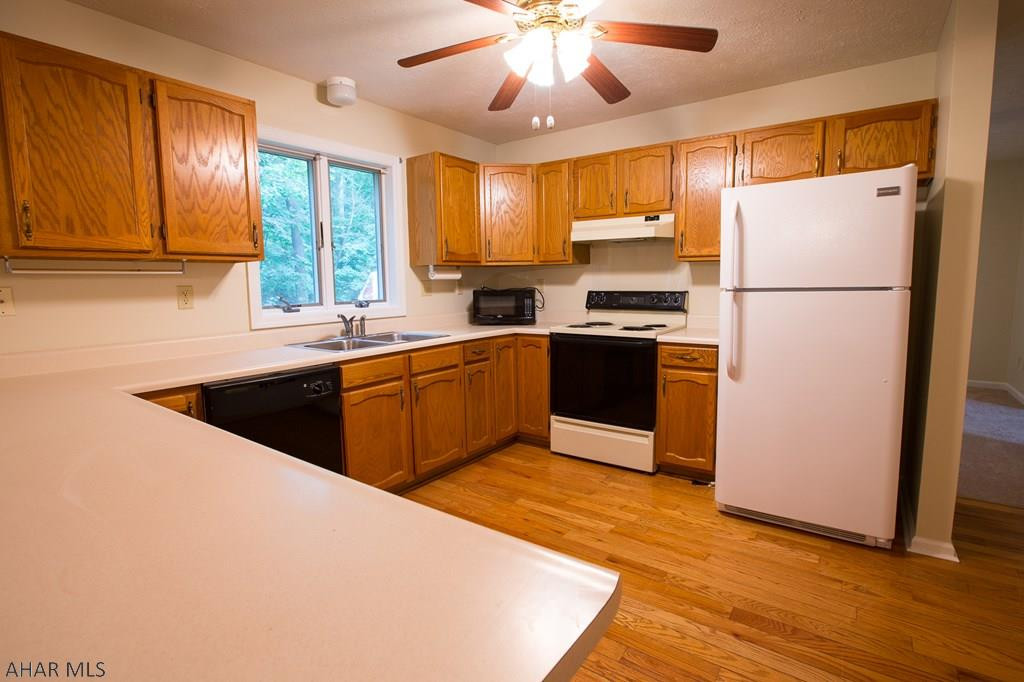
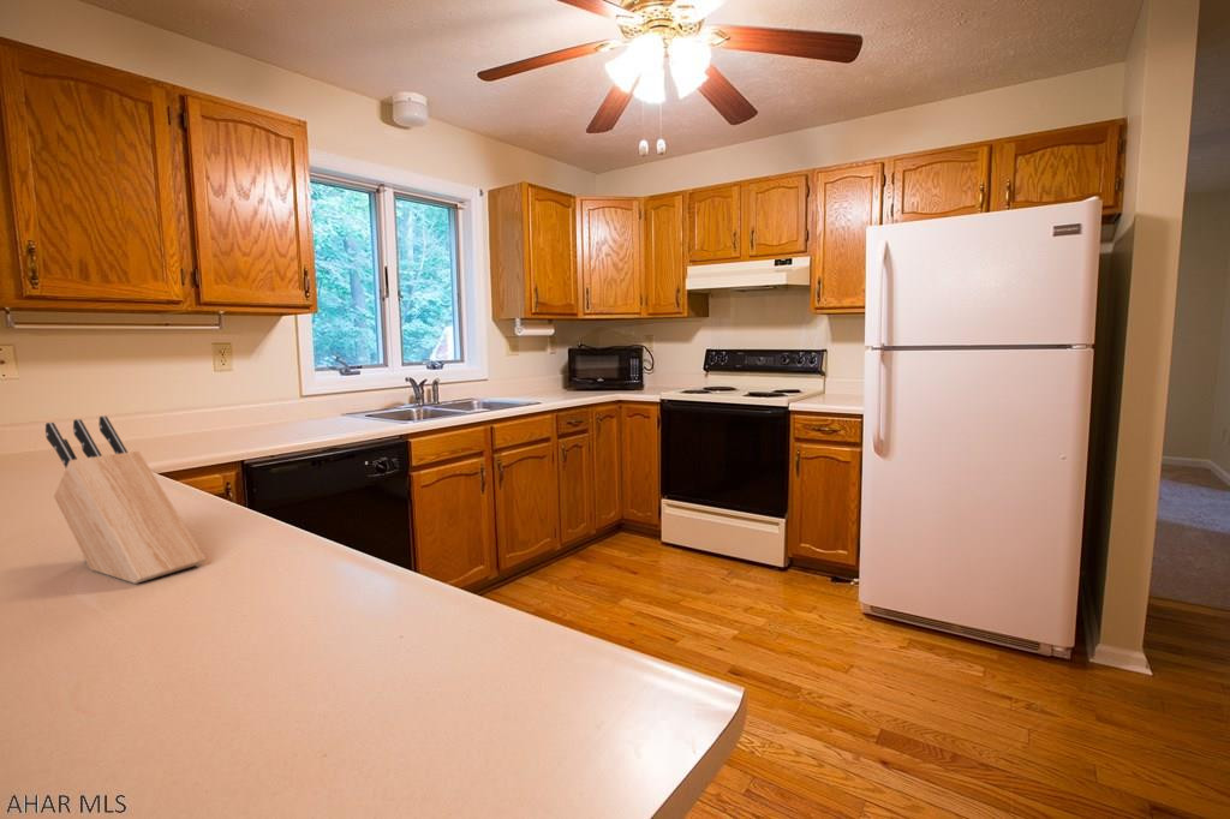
+ knife block [44,414,207,585]
